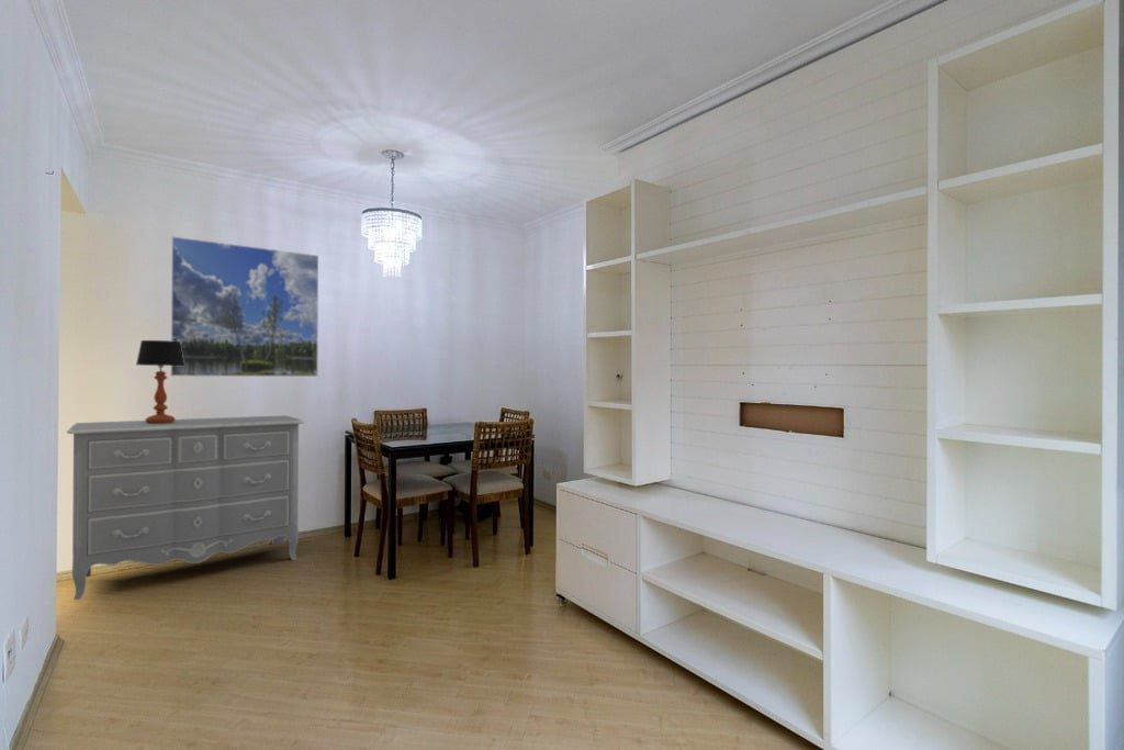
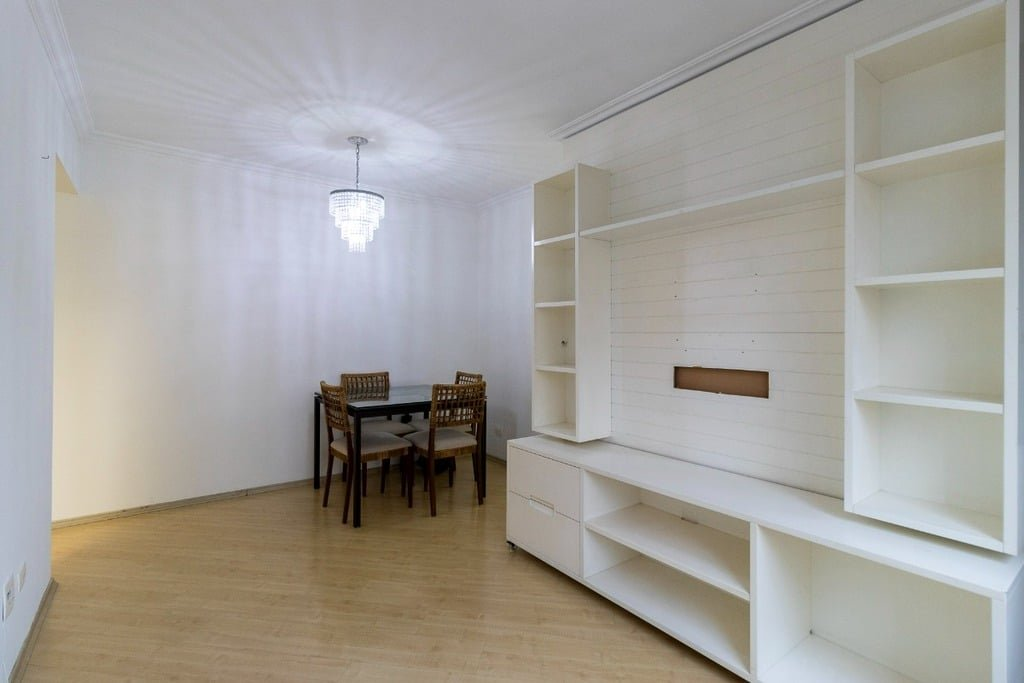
- dresser [66,414,305,601]
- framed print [169,235,319,378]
- table lamp [135,339,184,424]
